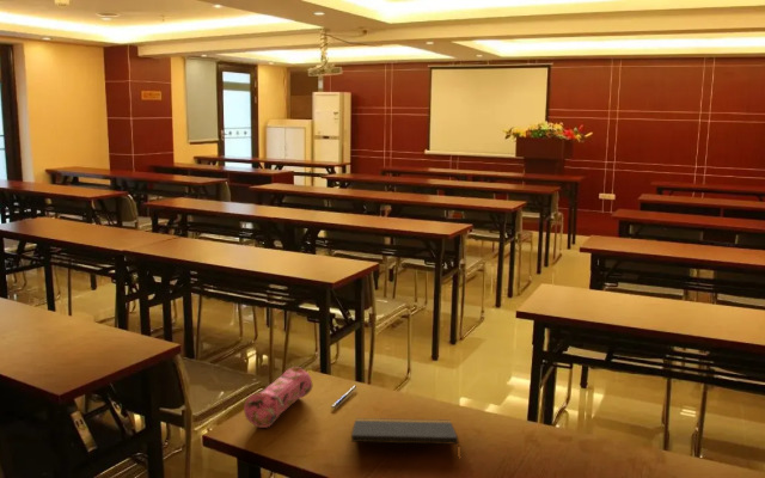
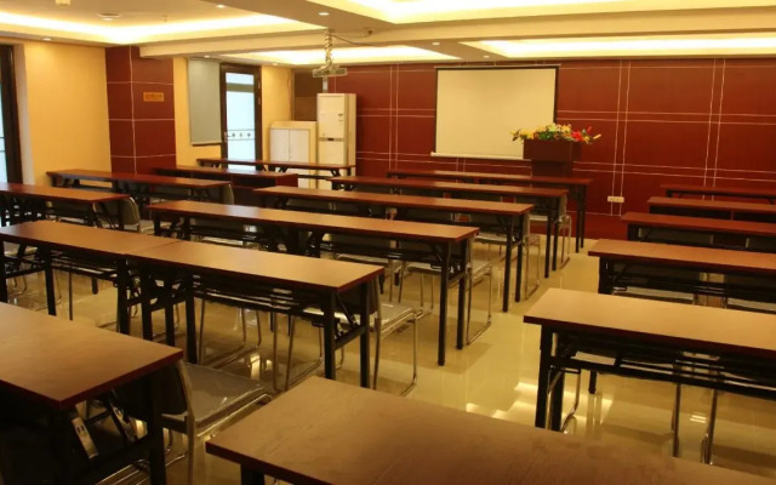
- notepad [350,417,460,446]
- pen [329,385,357,409]
- pencil case [243,366,313,429]
